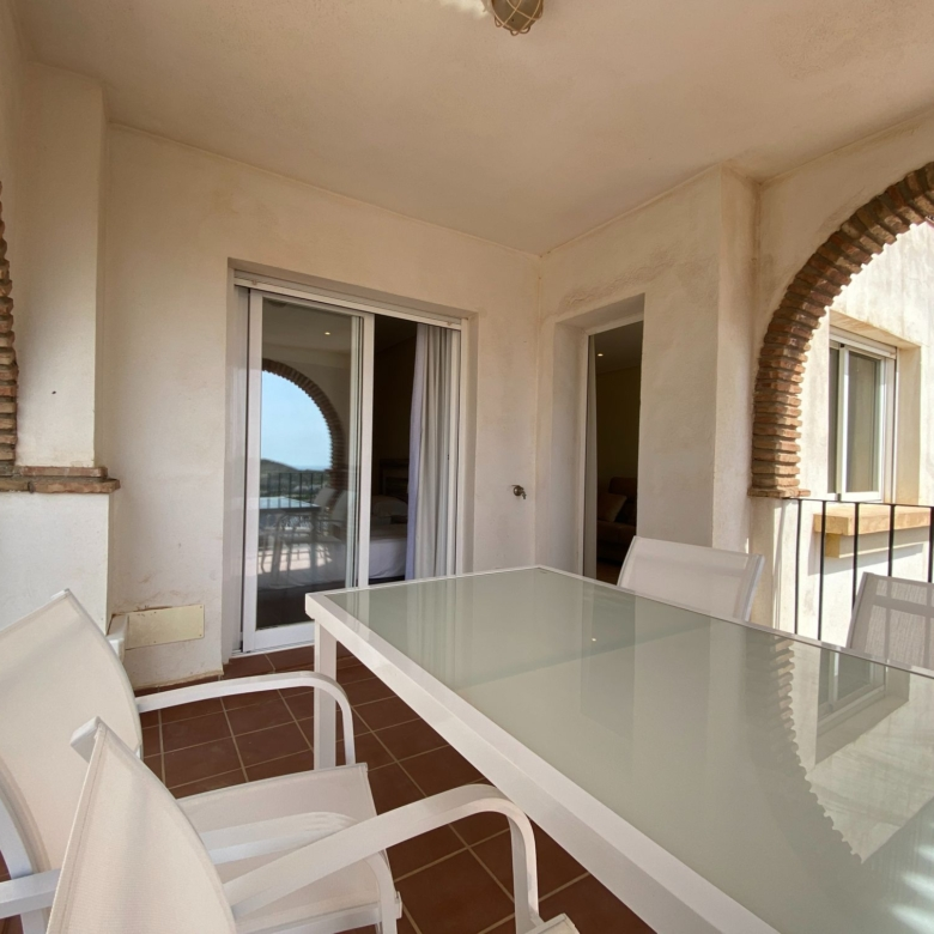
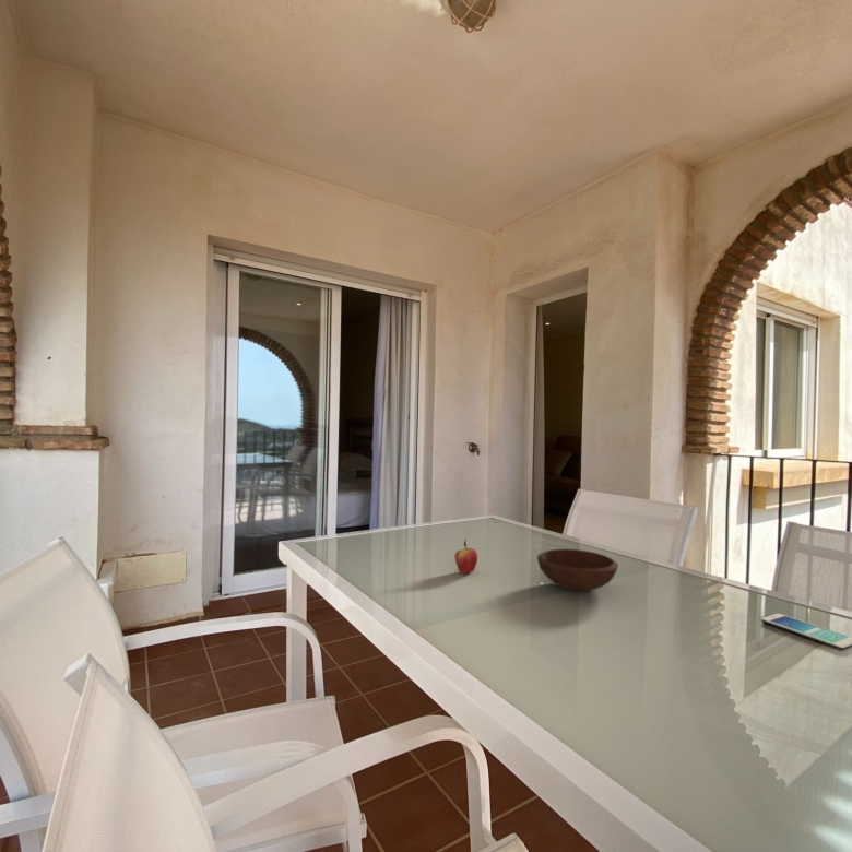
+ smartphone [761,613,852,651]
+ bowl [536,548,619,592]
+ fruit [453,539,478,575]
